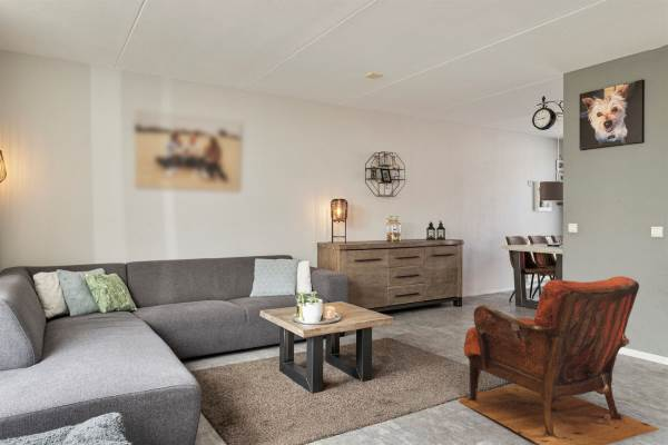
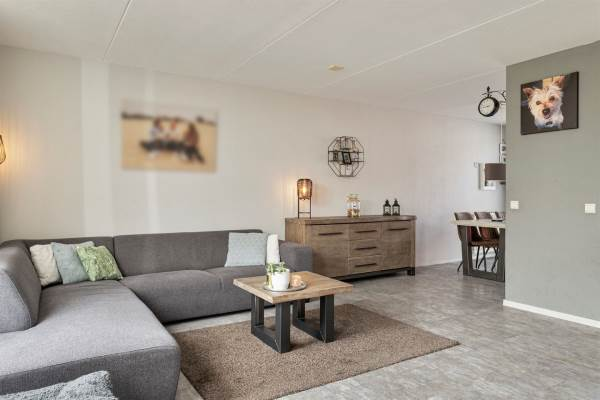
- armchair [458,275,661,445]
